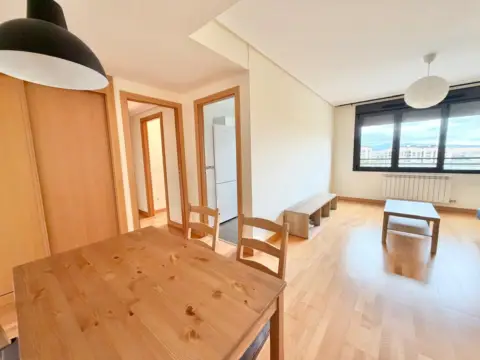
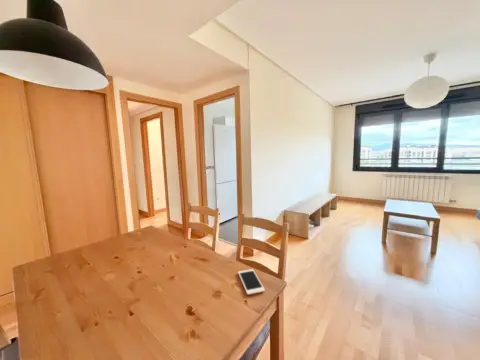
+ cell phone [237,268,266,296]
